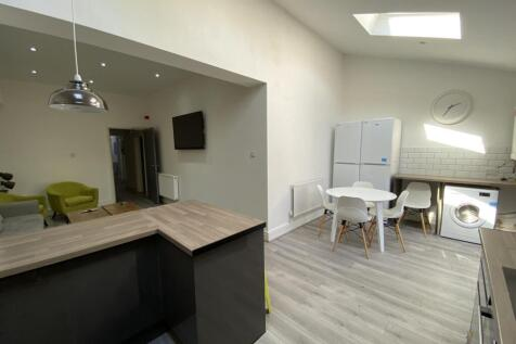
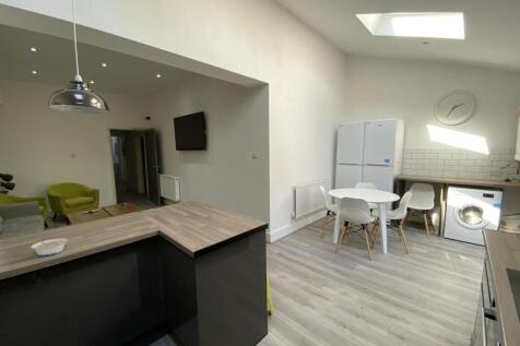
+ legume [29,237,69,256]
